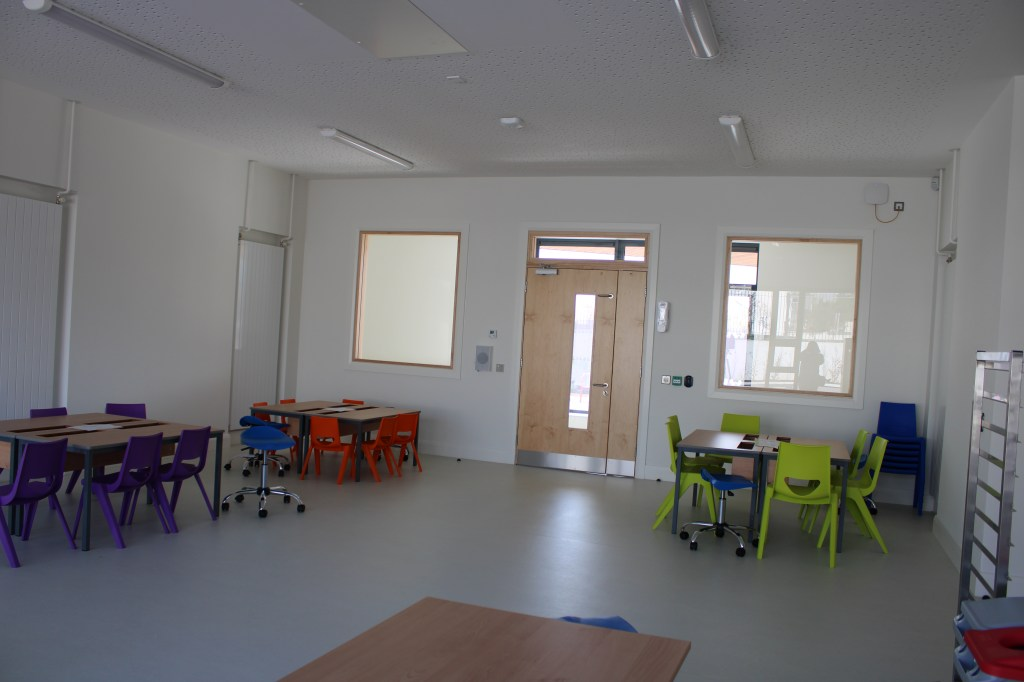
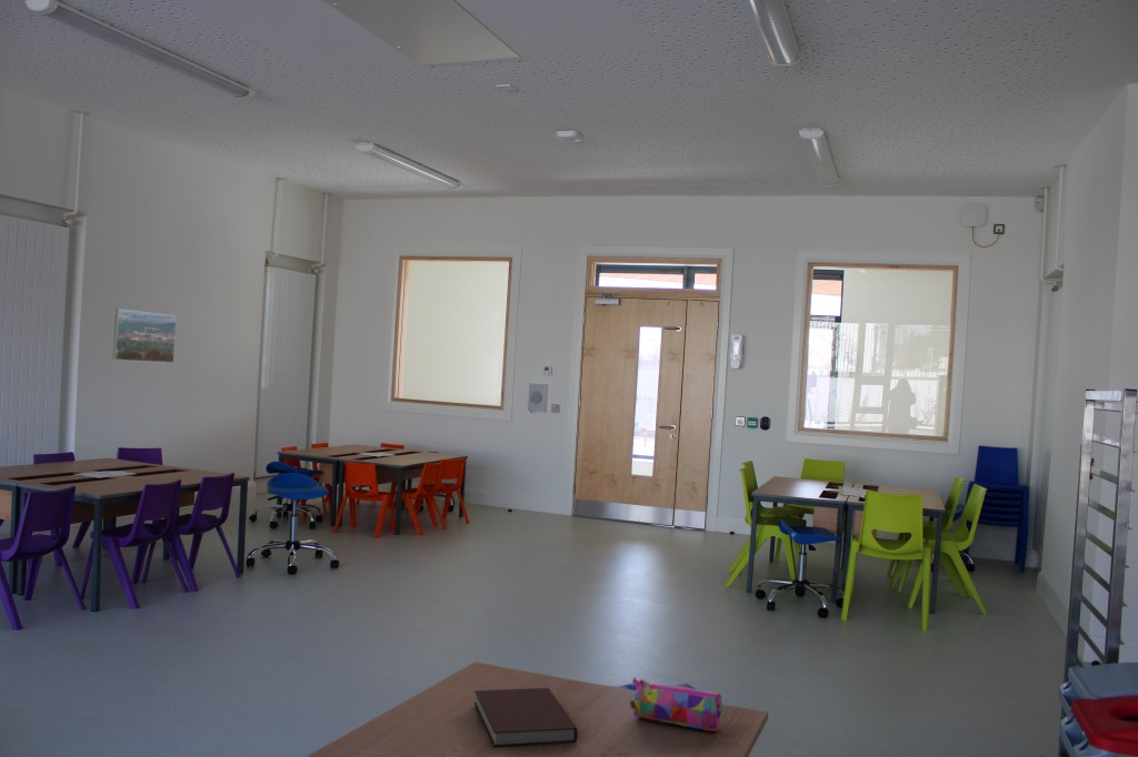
+ pencil case [629,676,723,733]
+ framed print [111,307,178,364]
+ notebook [472,687,579,748]
